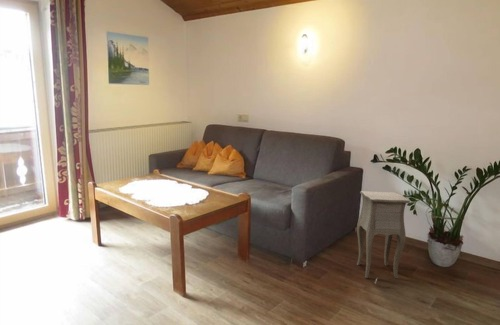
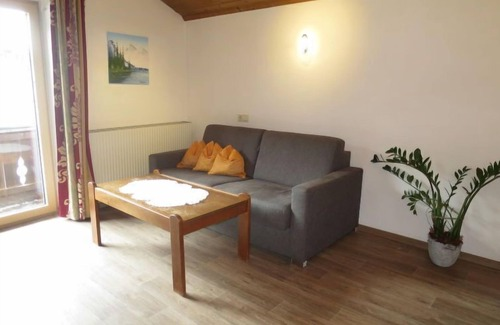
- side table [356,190,411,285]
